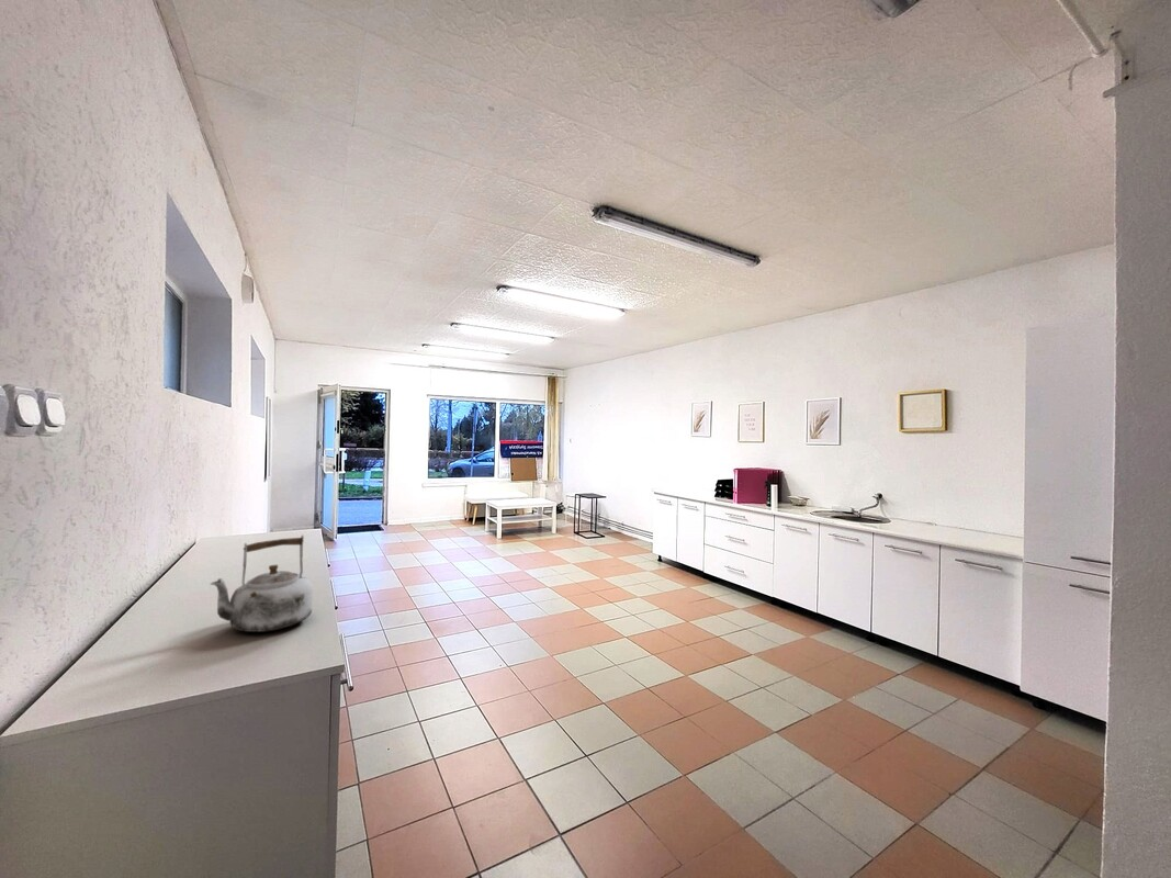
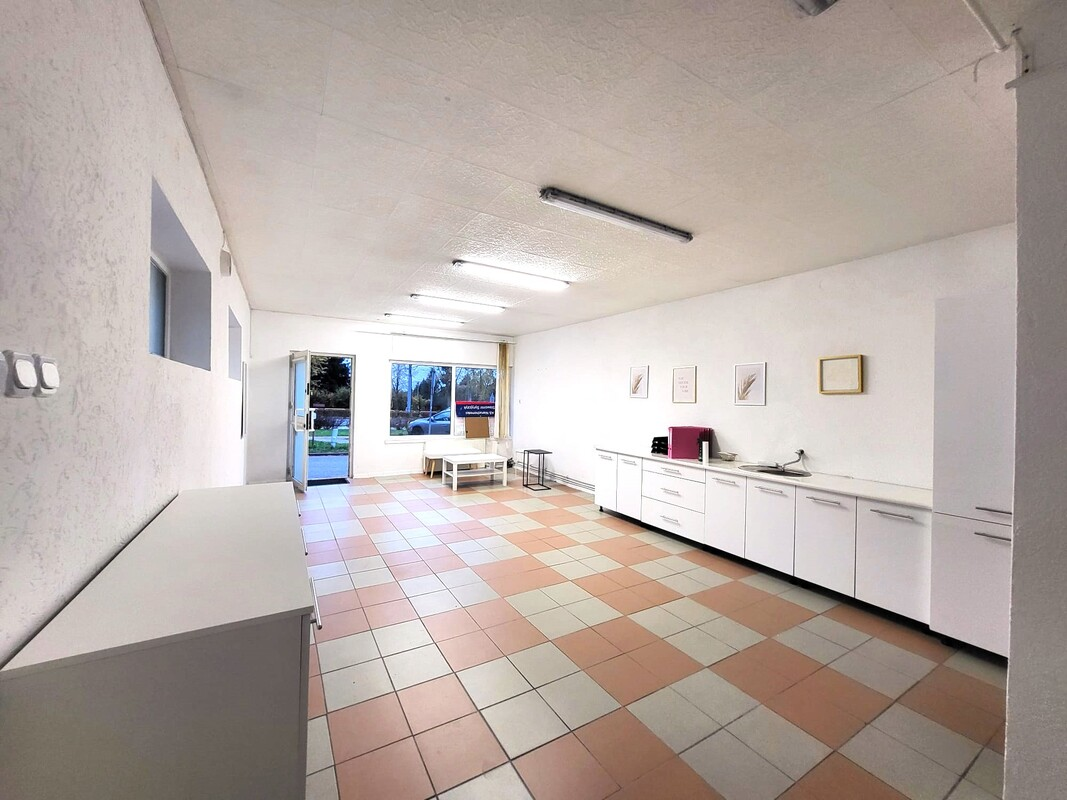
- kettle [210,534,314,633]
